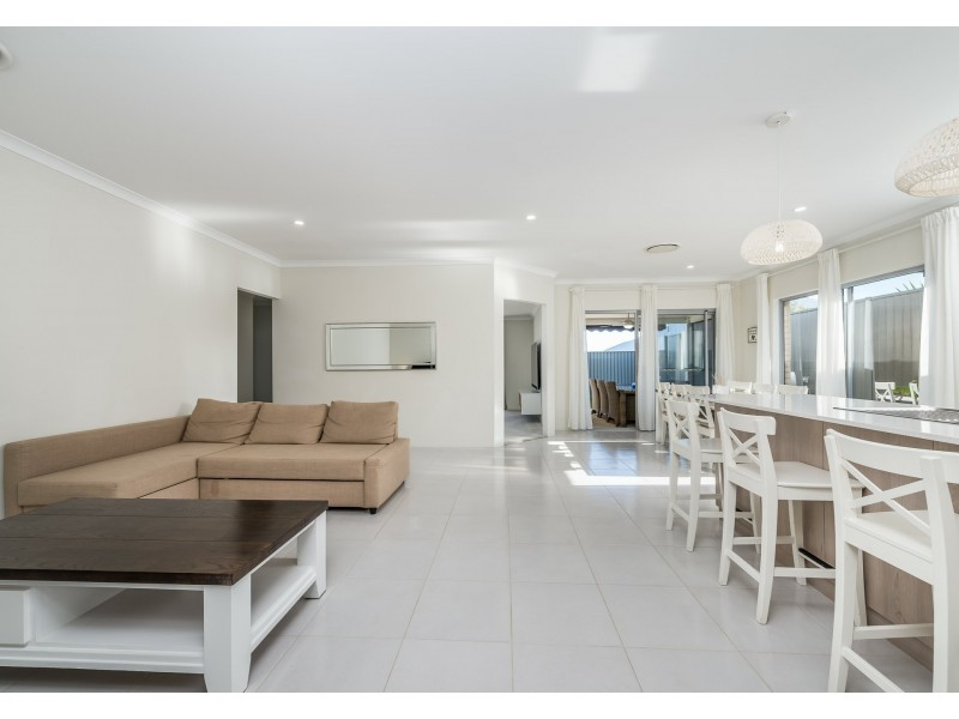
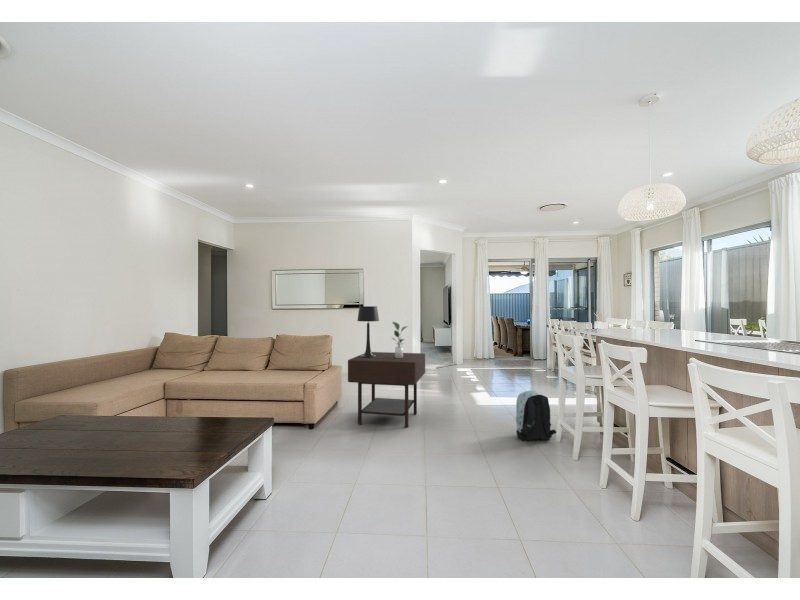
+ table lamp [356,305,380,358]
+ backpack [515,390,557,441]
+ side table [347,351,426,429]
+ potted plant [390,321,409,358]
